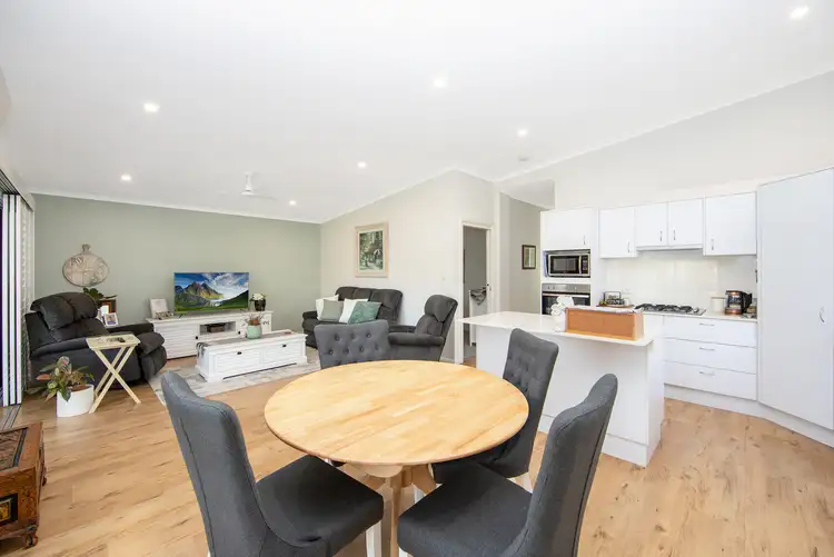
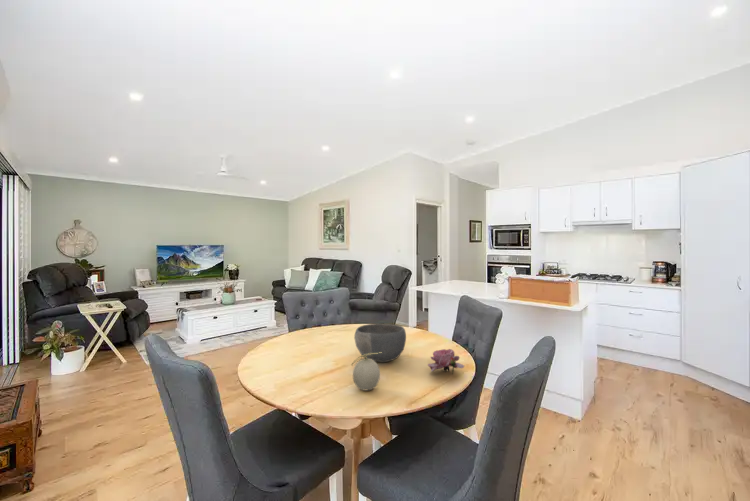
+ flower [427,348,465,376]
+ fruit [351,352,382,392]
+ bowl [353,322,407,363]
